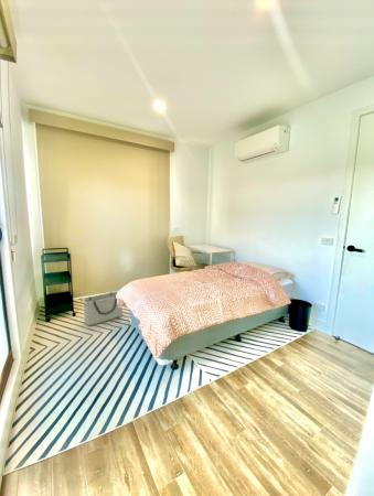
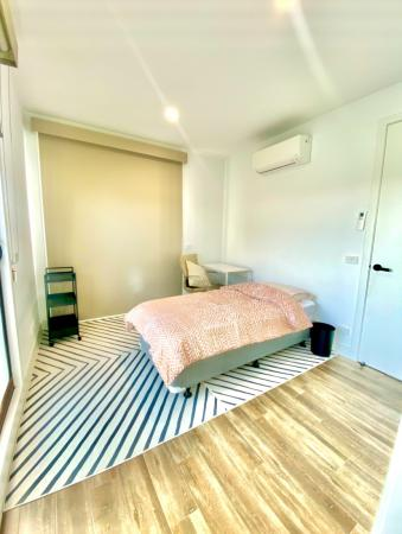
- storage bin [82,290,124,327]
